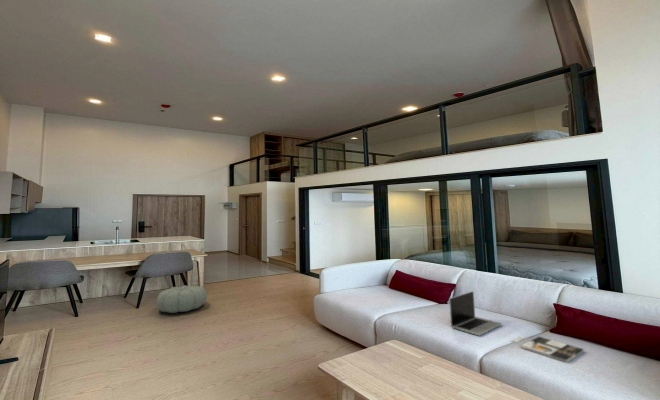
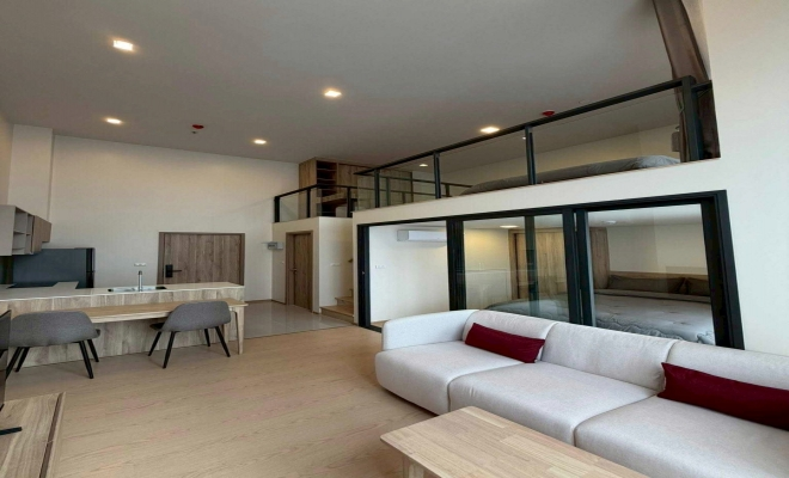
- laptop [448,290,503,336]
- pouf [156,285,208,314]
- magazine [509,336,586,364]
